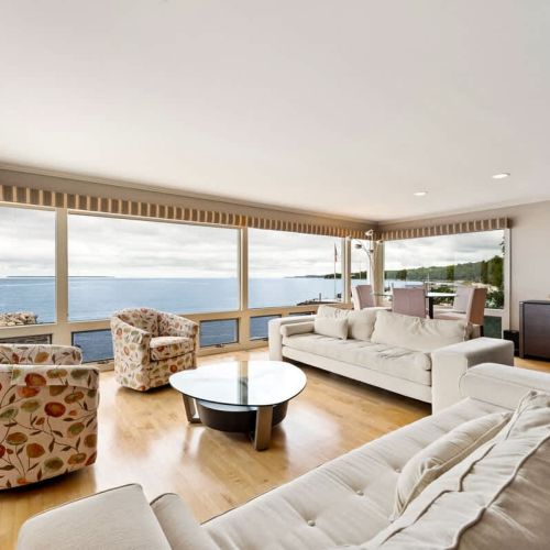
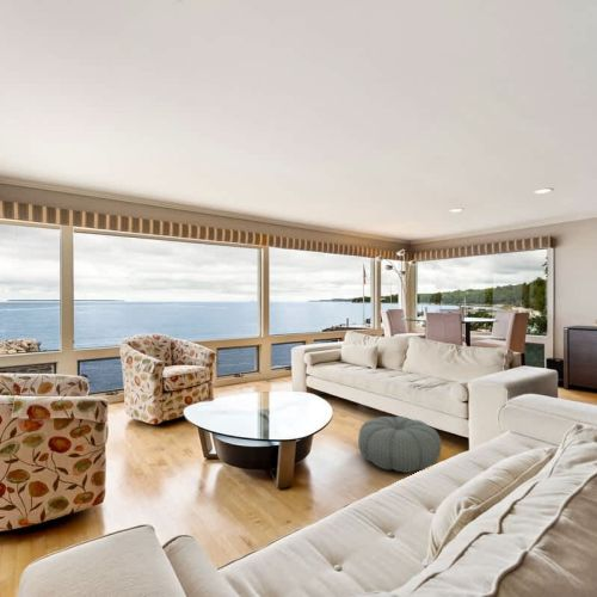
+ pouf [357,416,443,474]
